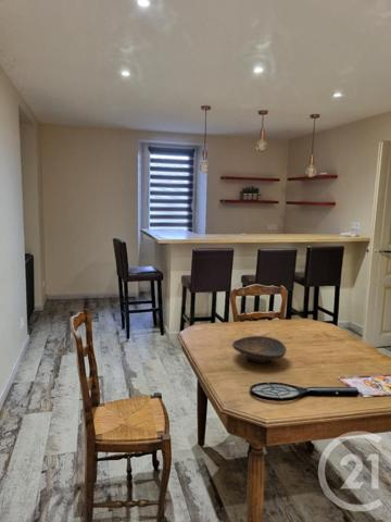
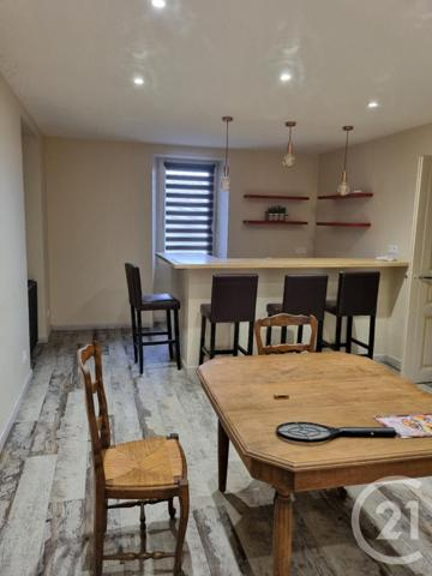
- decorative bowl [231,335,288,363]
